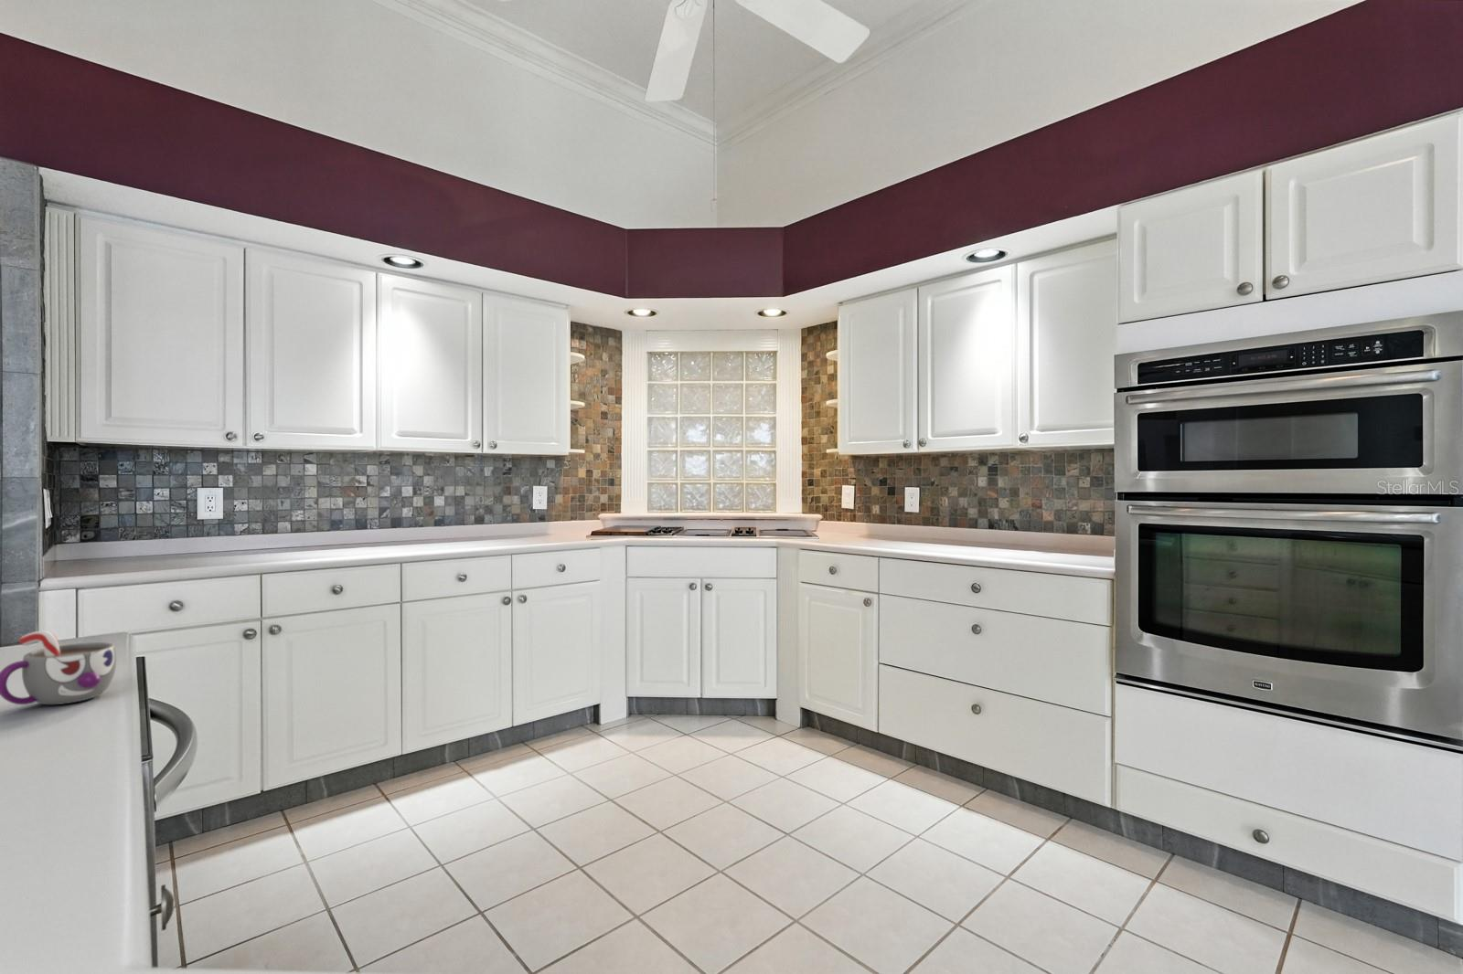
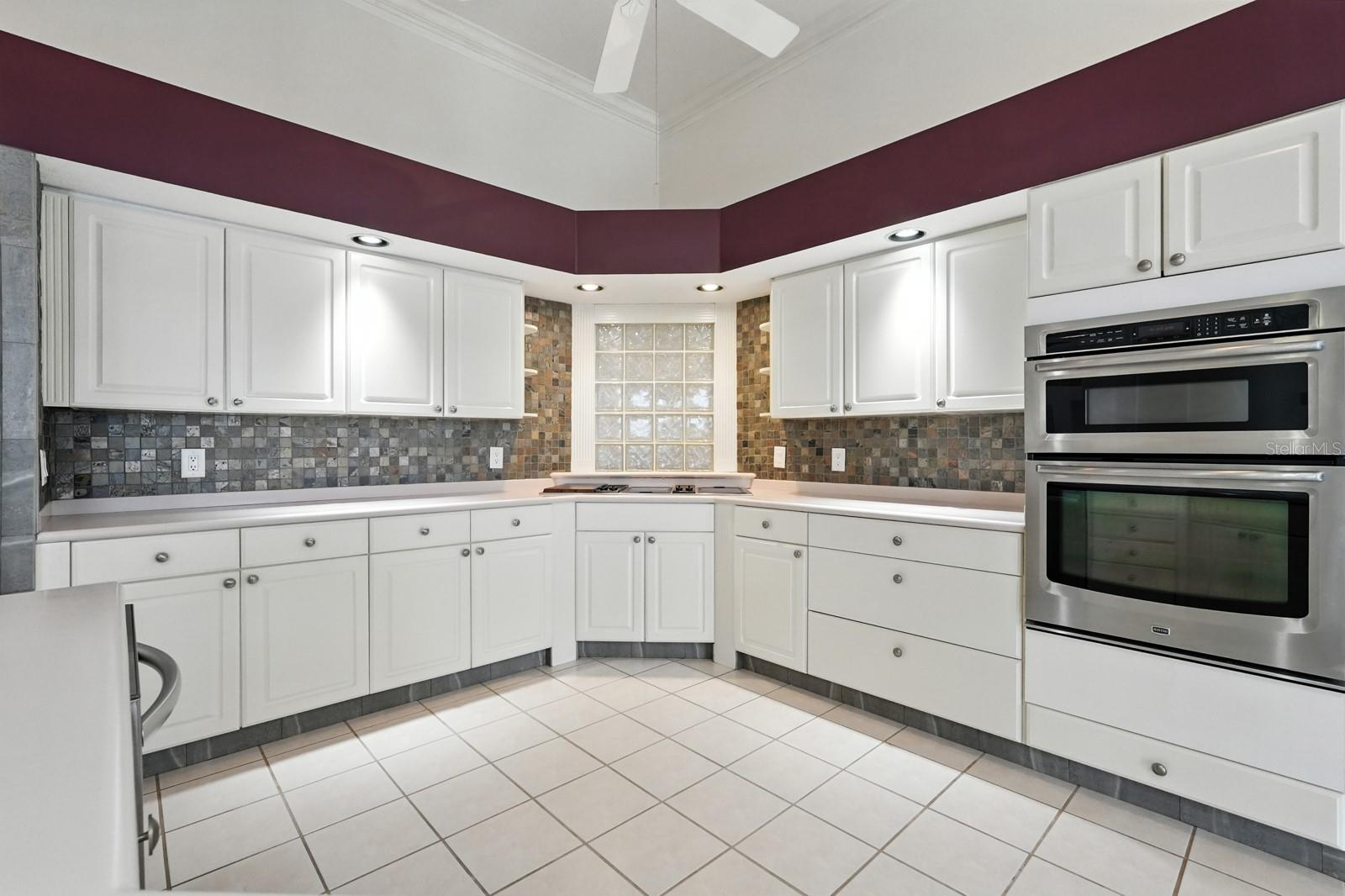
- mug [0,629,117,705]
